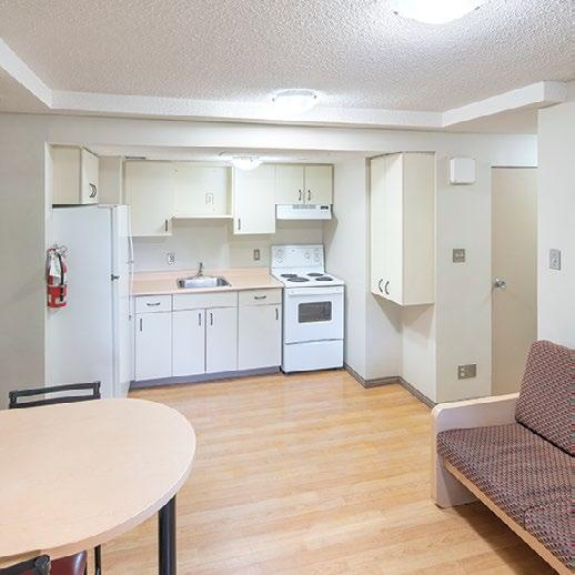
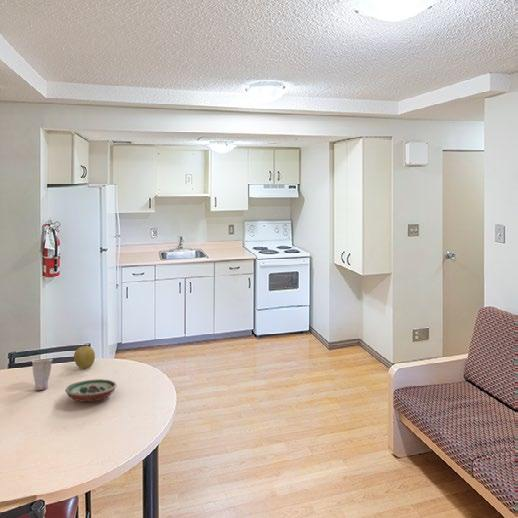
+ fruit [73,345,96,370]
+ cup [31,358,54,391]
+ decorative bowl [64,378,118,403]
